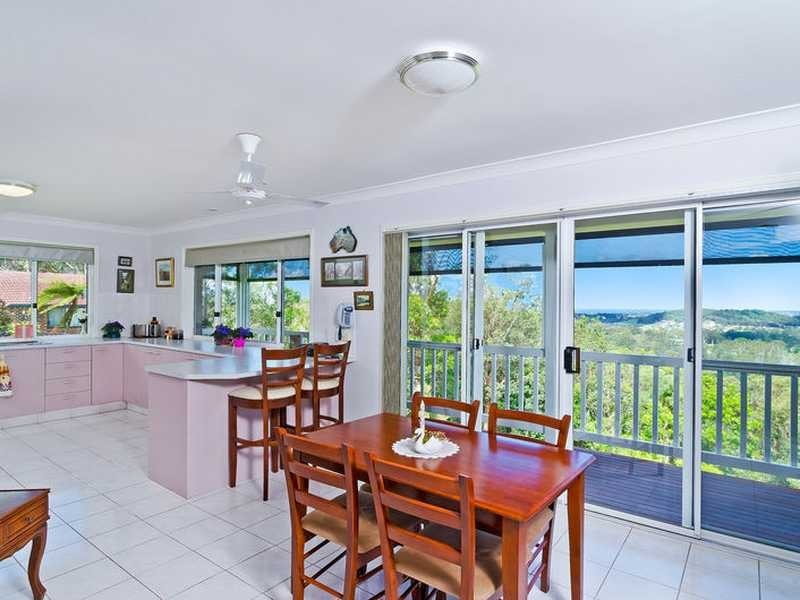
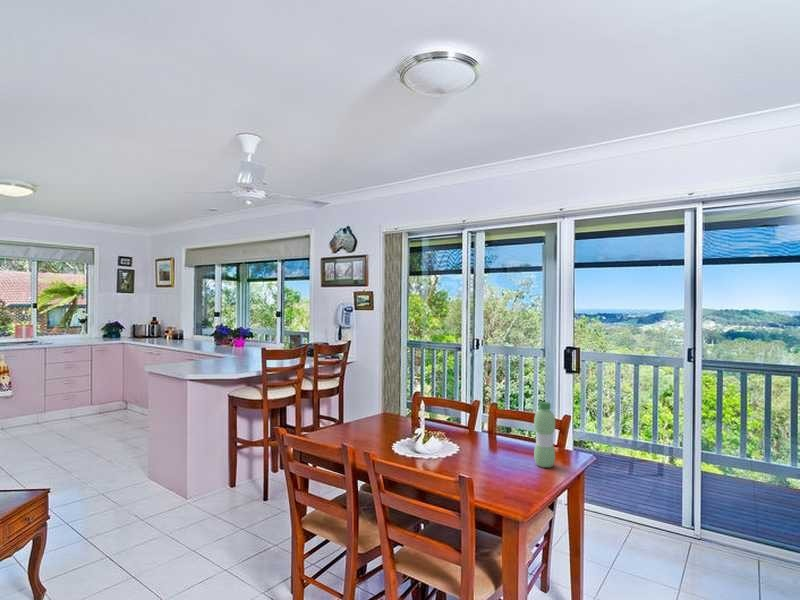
+ water bottle [533,401,556,469]
